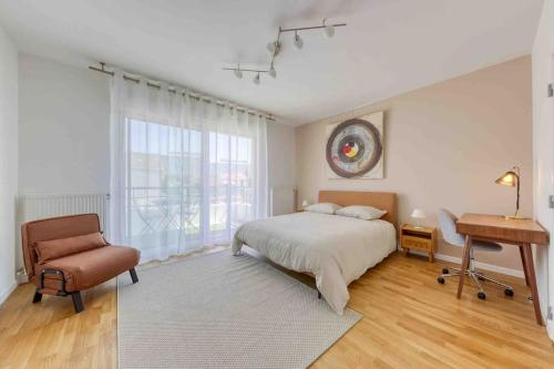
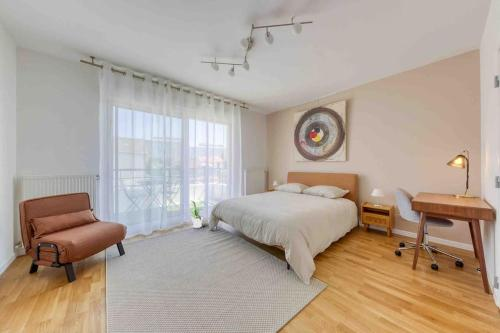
+ house plant [185,200,208,229]
